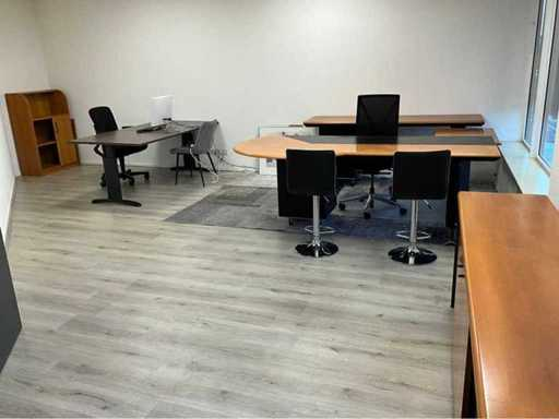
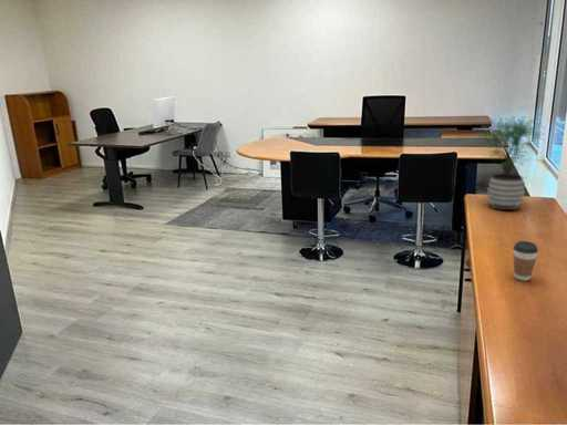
+ potted plant [472,114,547,211]
+ coffee cup [513,240,539,282]
